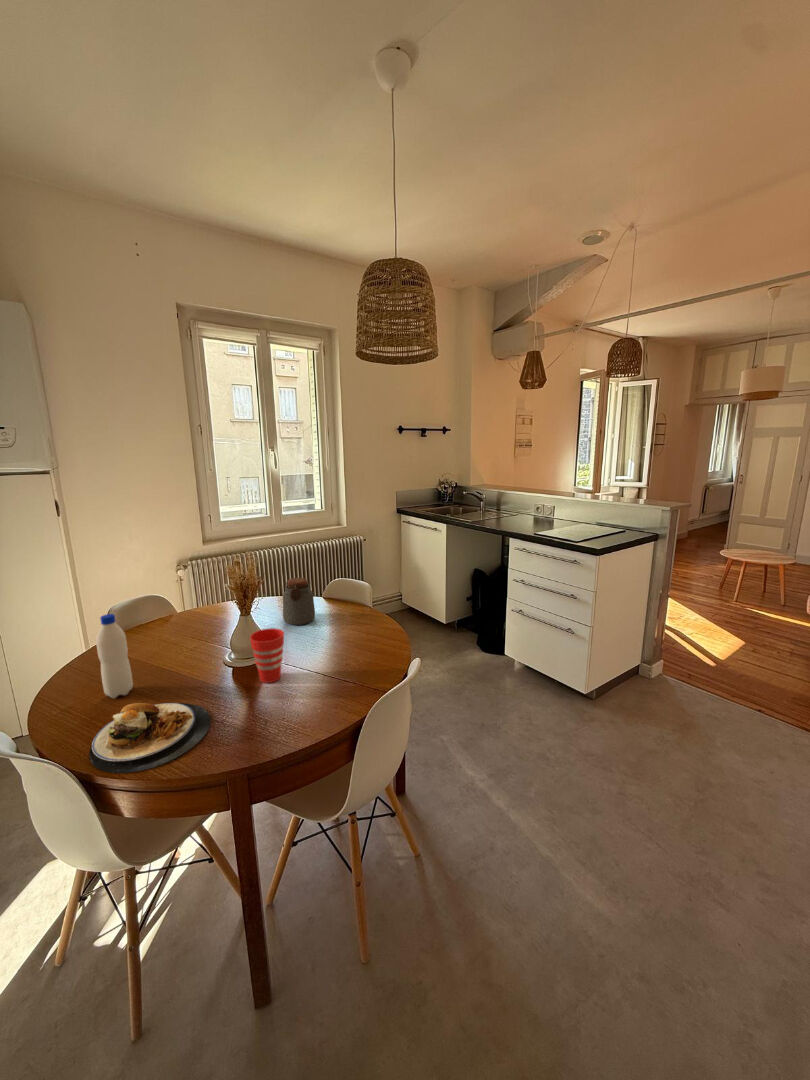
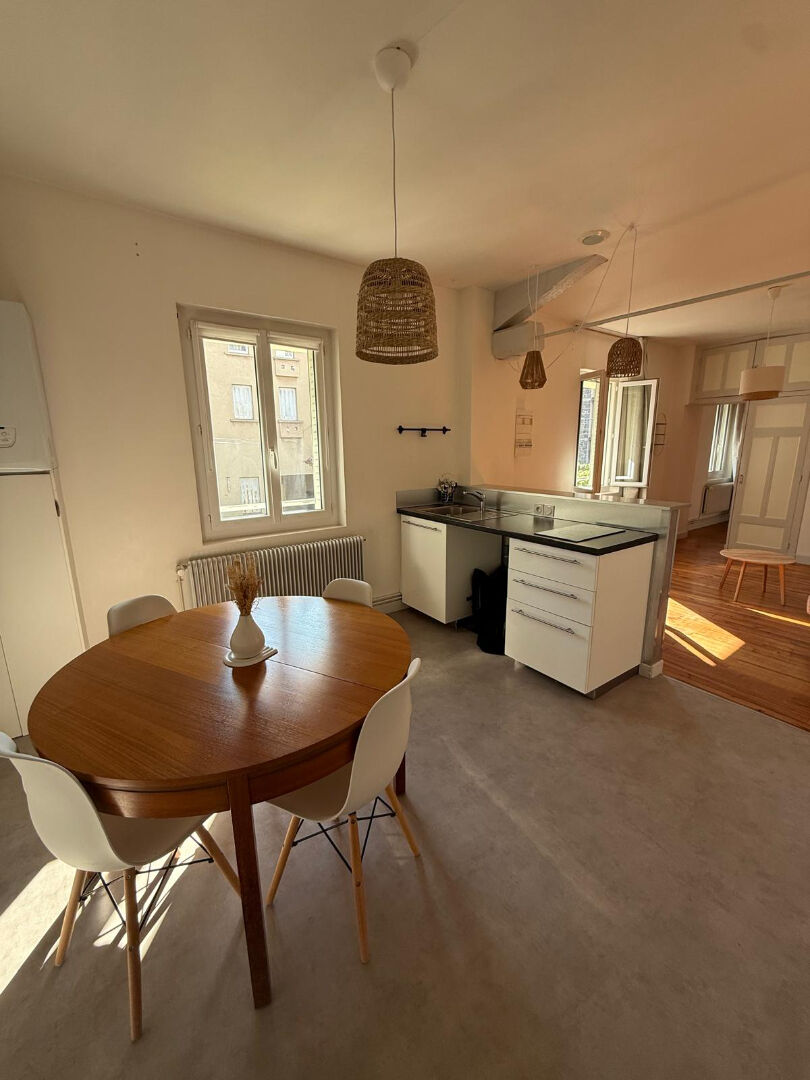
- jar [282,577,316,626]
- cup [249,627,285,684]
- water bottle [95,613,134,699]
- plate [88,702,211,774]
